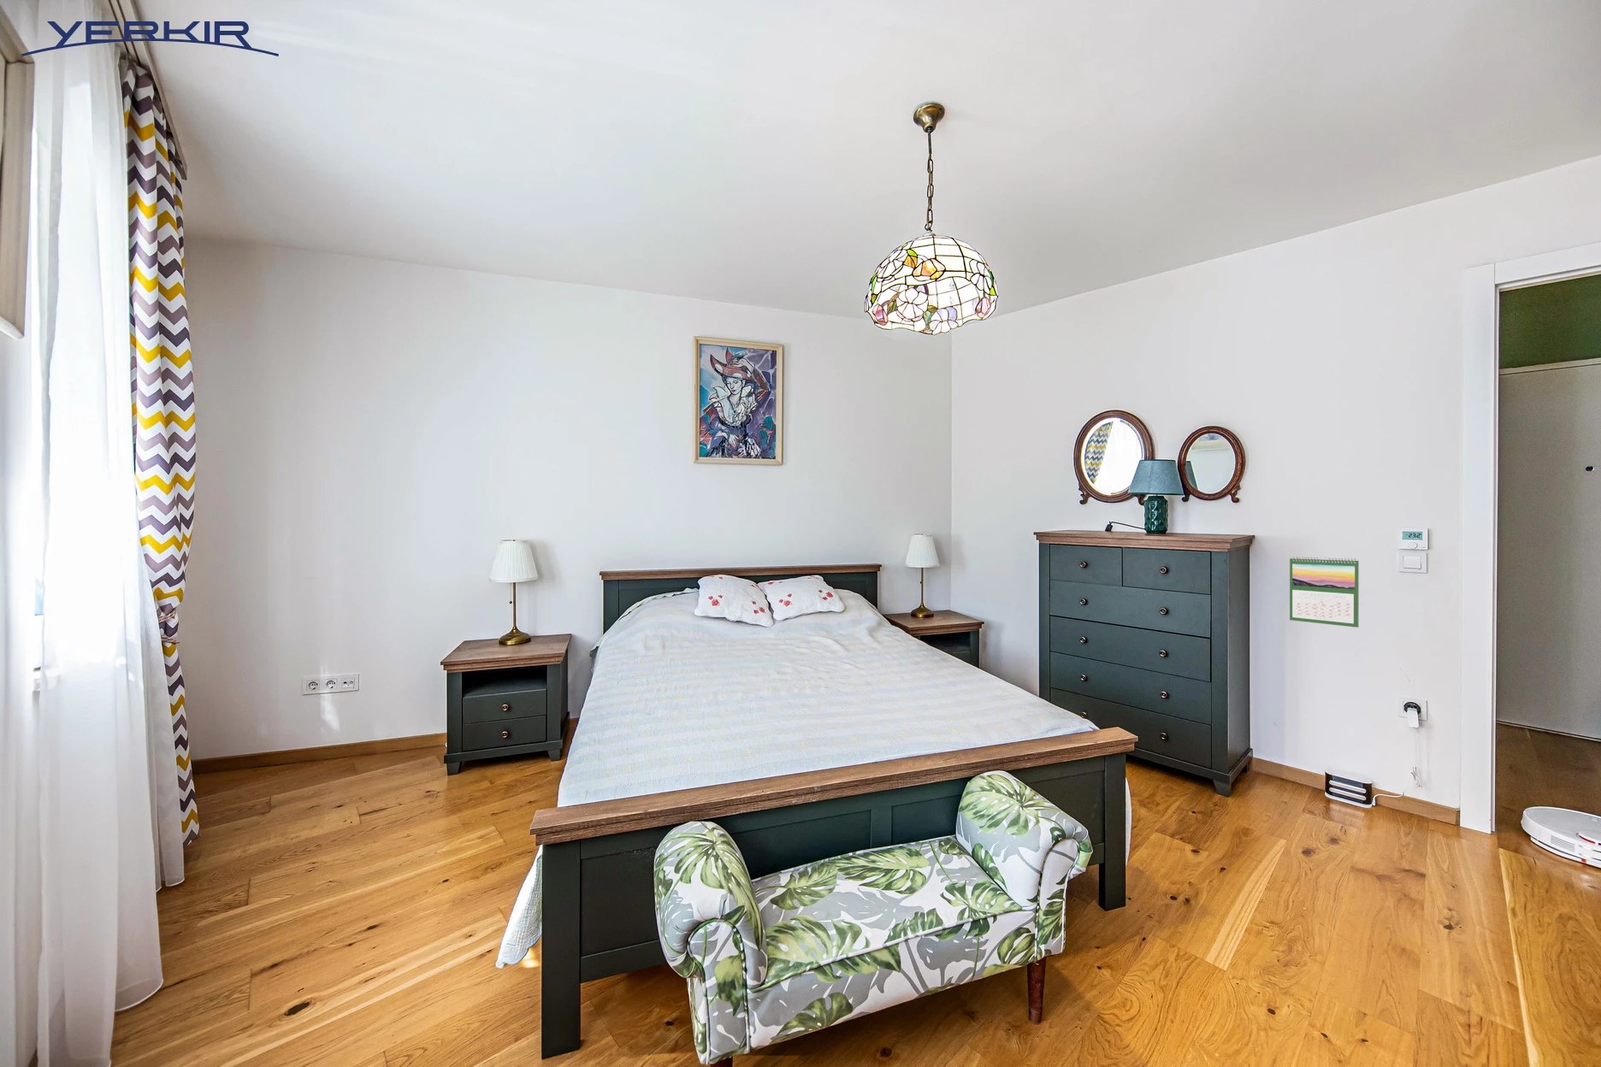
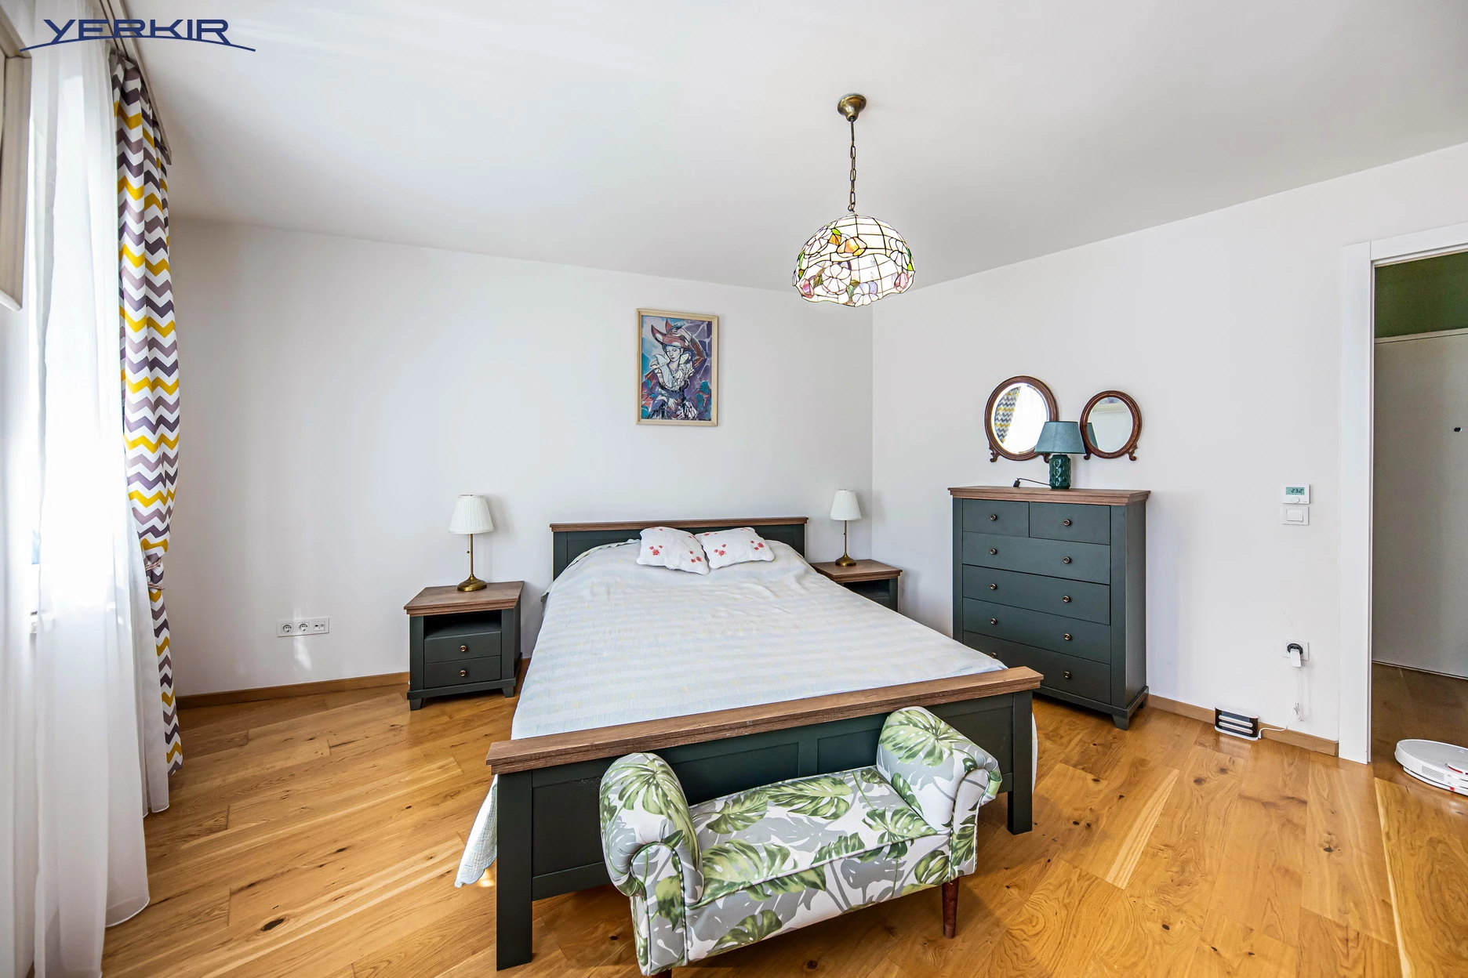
- calendar [1289,556,1360,629]
